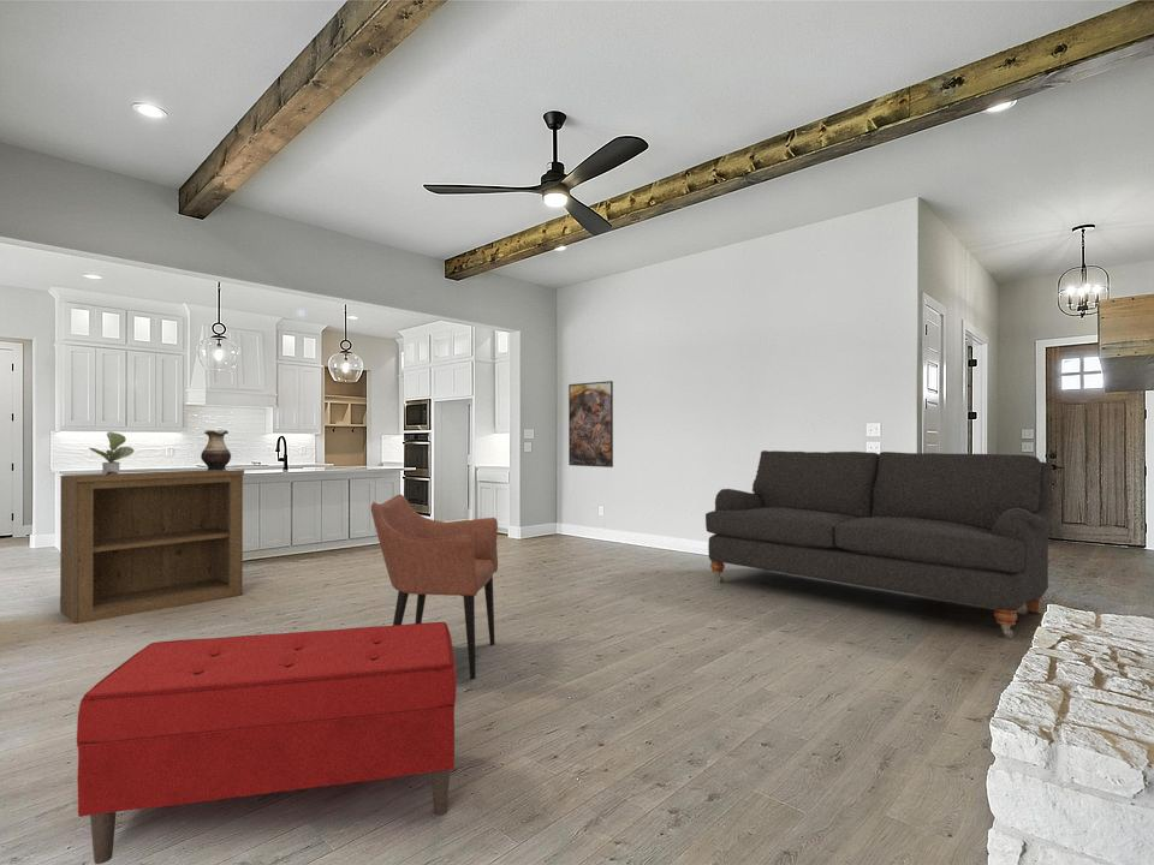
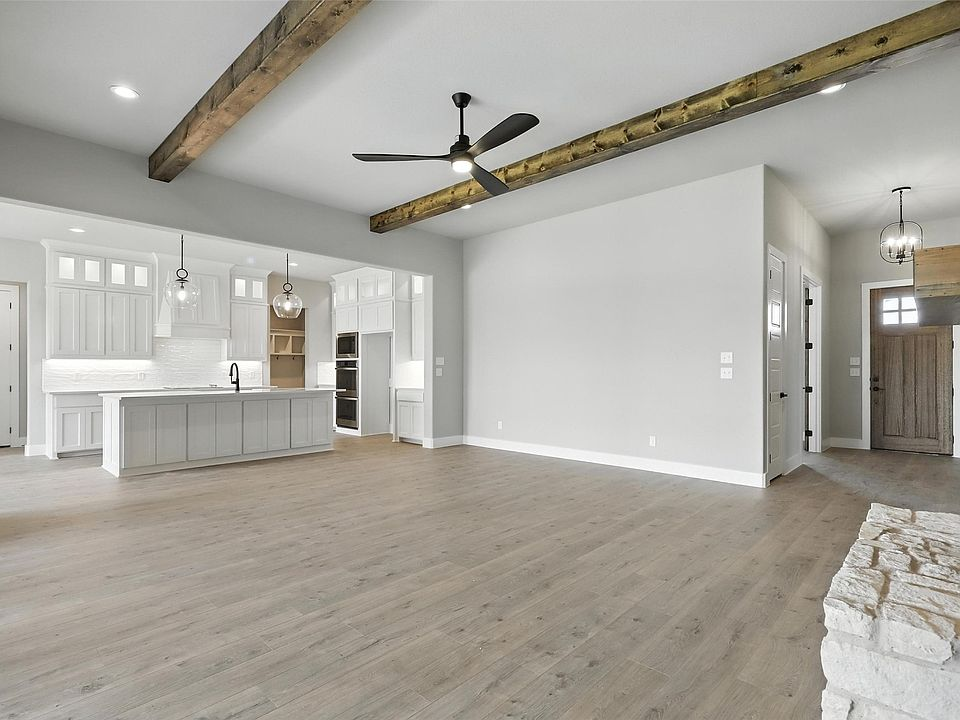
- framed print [567,380,614,469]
- bookshelf [59,469,245,625]
- sofa [704,449,1055,639]
- armchair [370,494,499,680]
- bench [76,621,458,865]
- potted plant [88,430,135,476]
- vase [200,429,232,471]
